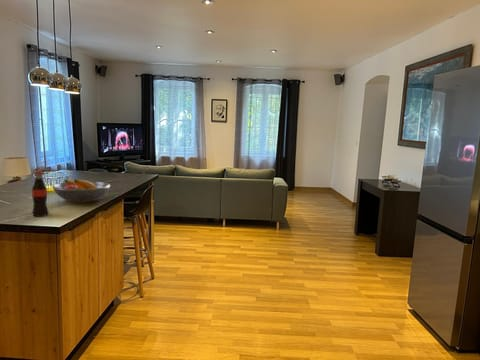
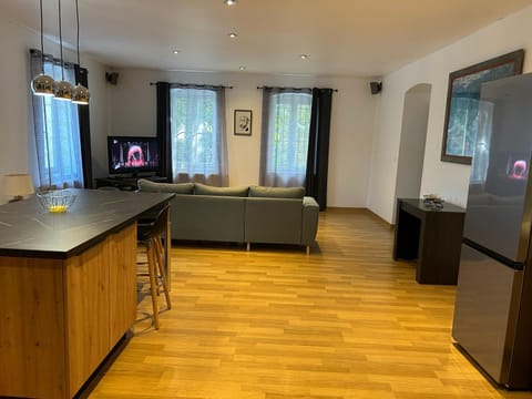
- fruit bowl [51,179,111,203]
- bottle [31,170,50,217]
